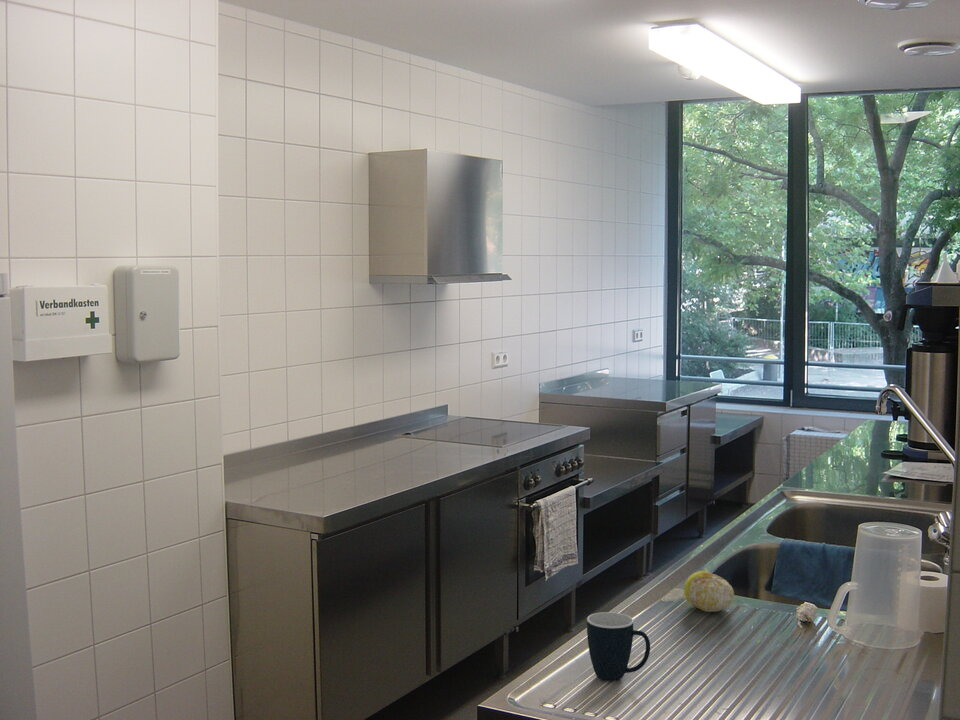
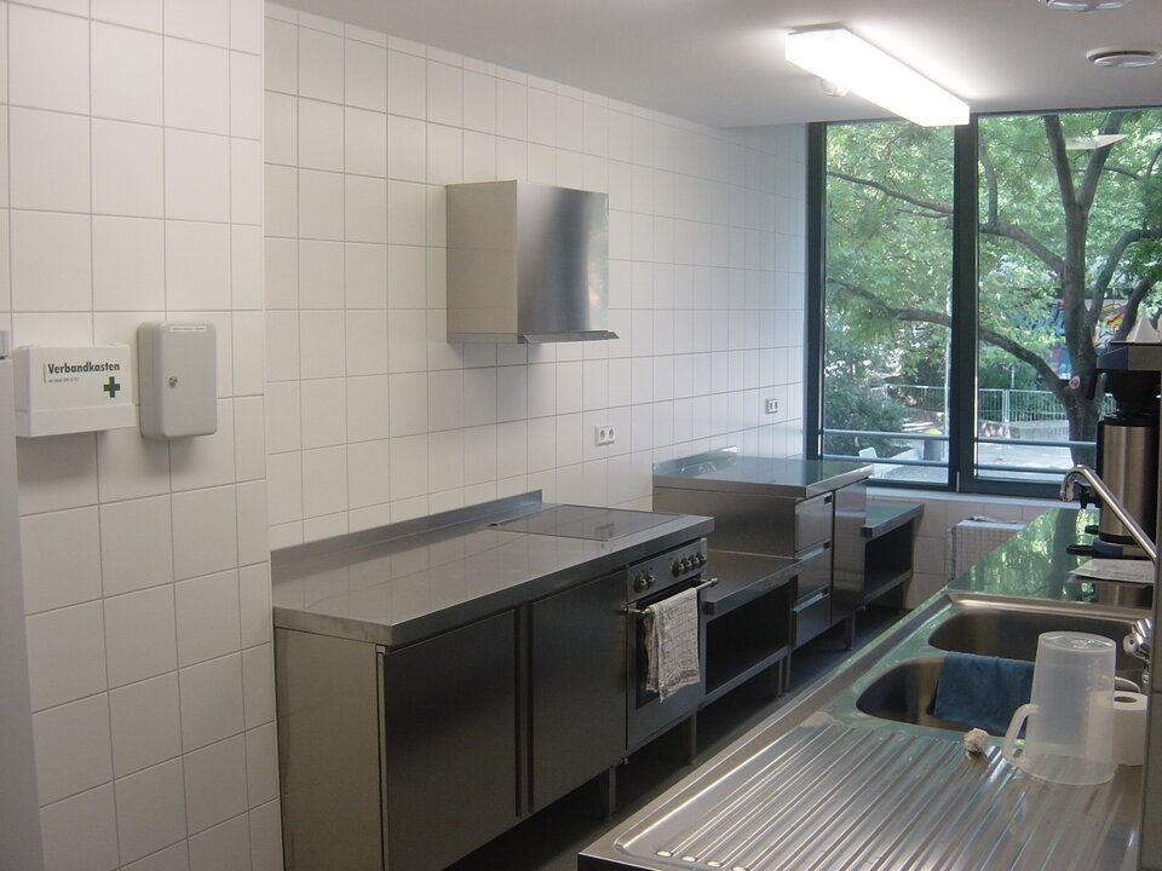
- fruit [683,570,735,613]
- mug [586,611,651,682]
